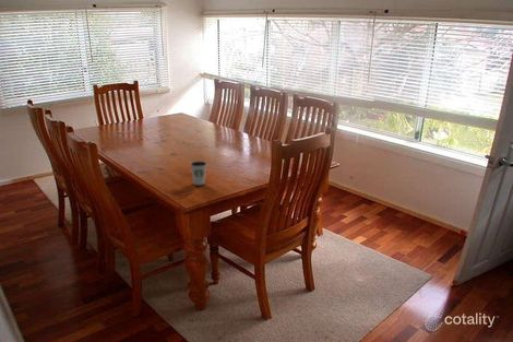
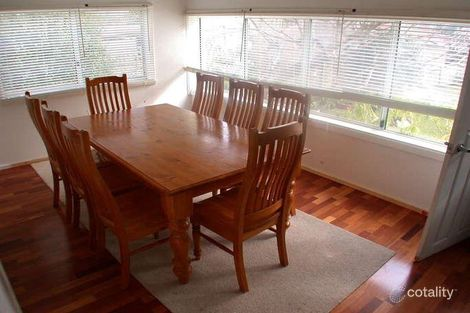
- dixie cup [189,161,208,186]
